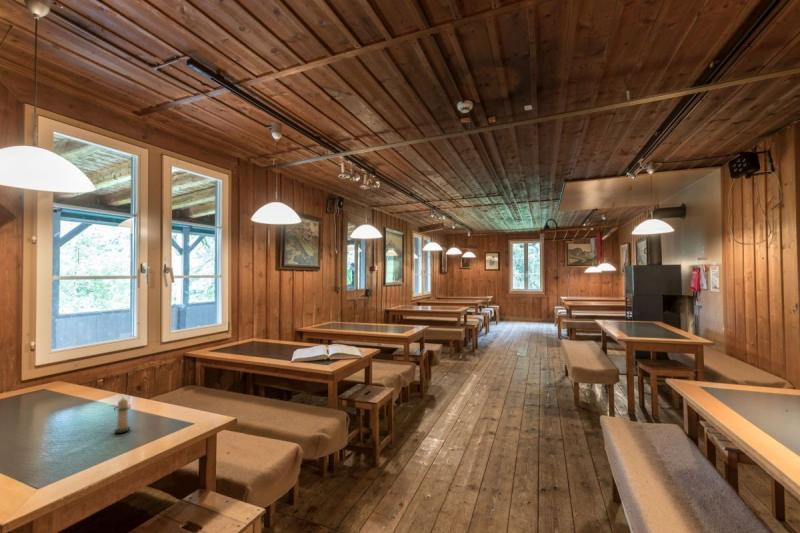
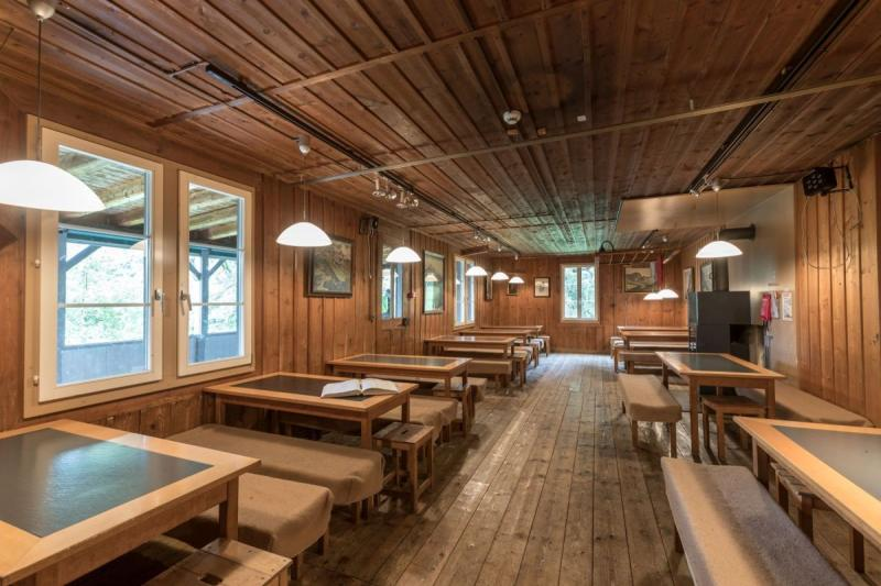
- candle [113,397,132,434]
